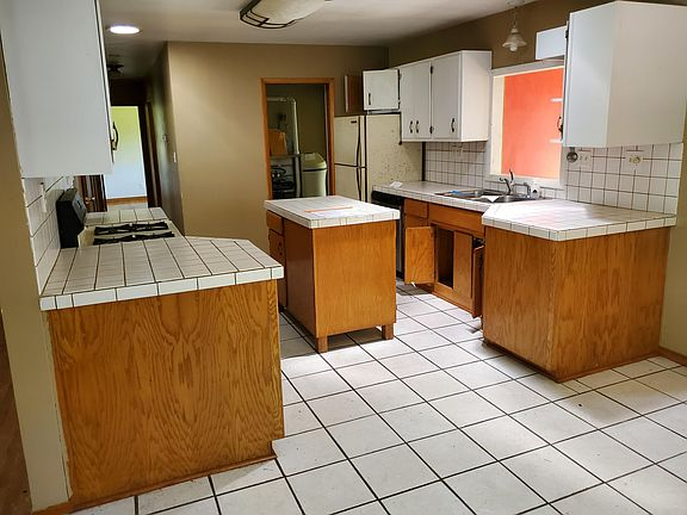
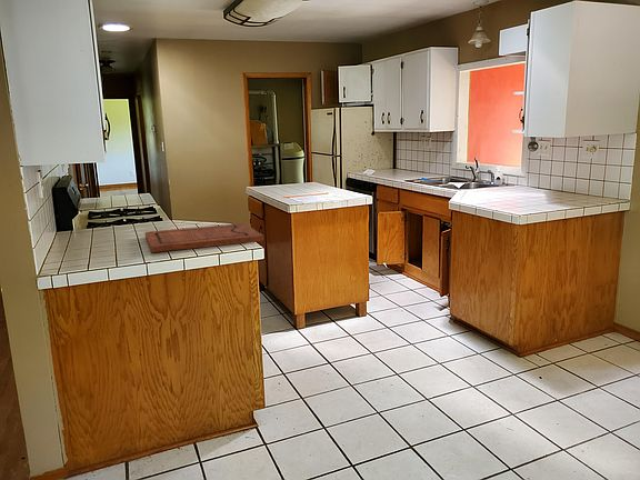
+ cutting board [144,222,264,253]
